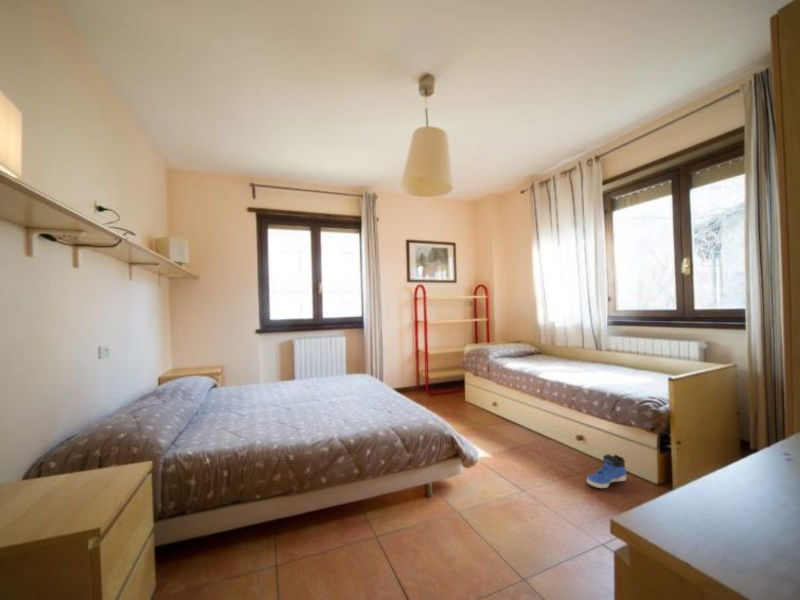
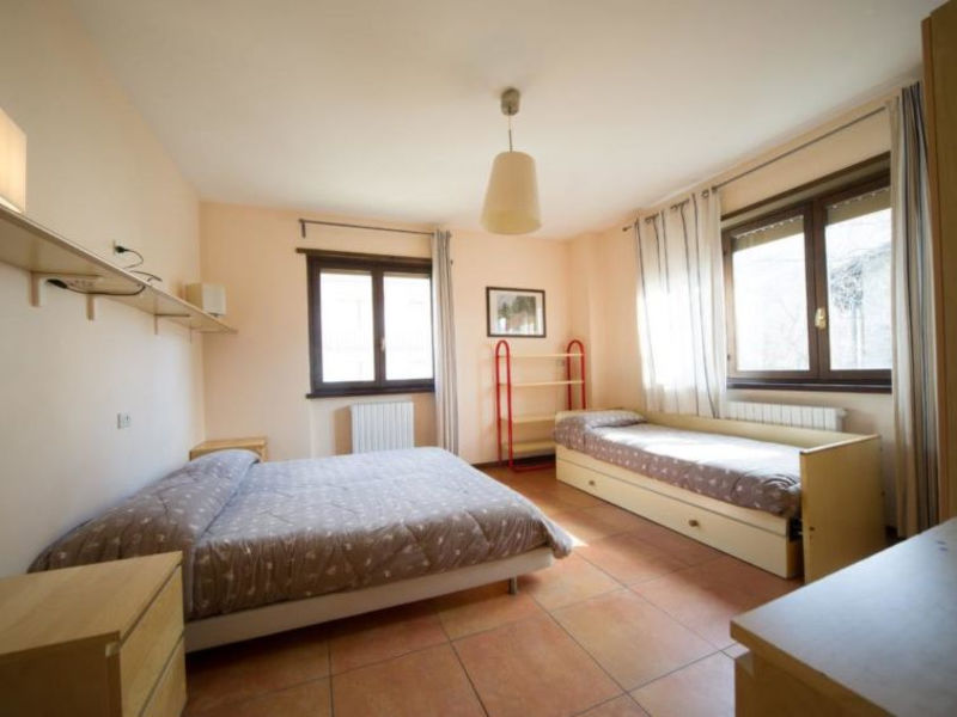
- sneaker [586,453,627,489]
